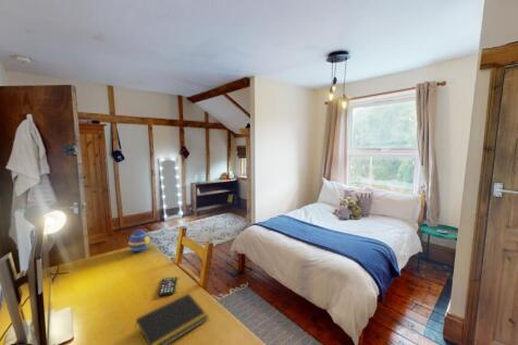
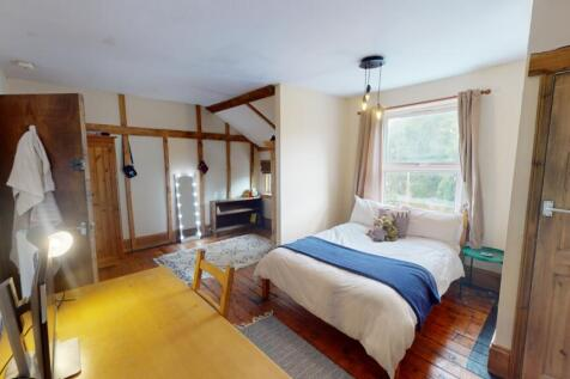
- smartphone [158,276,177,297]
- decorative egg [127,229,151,252]
- notepad [134,292,209,345]
